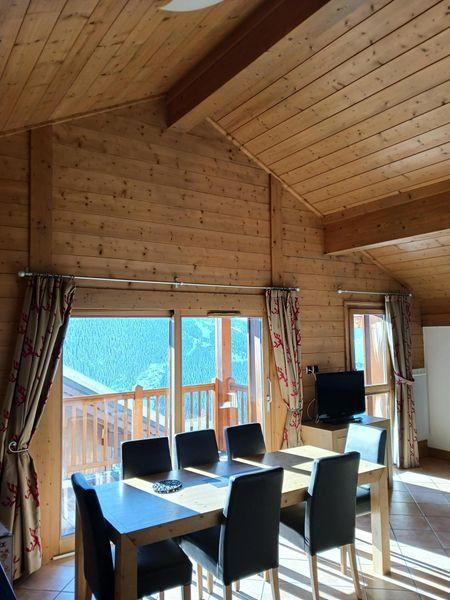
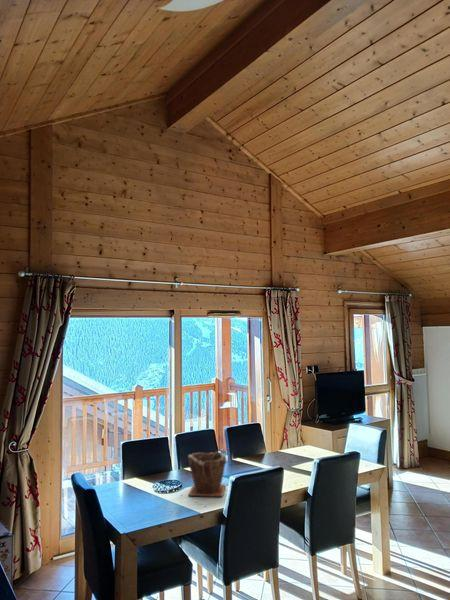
+ plant pot [187,451,228,498]
